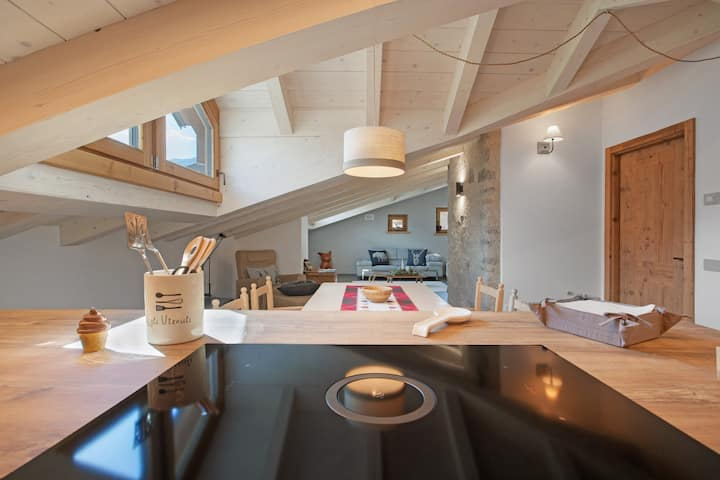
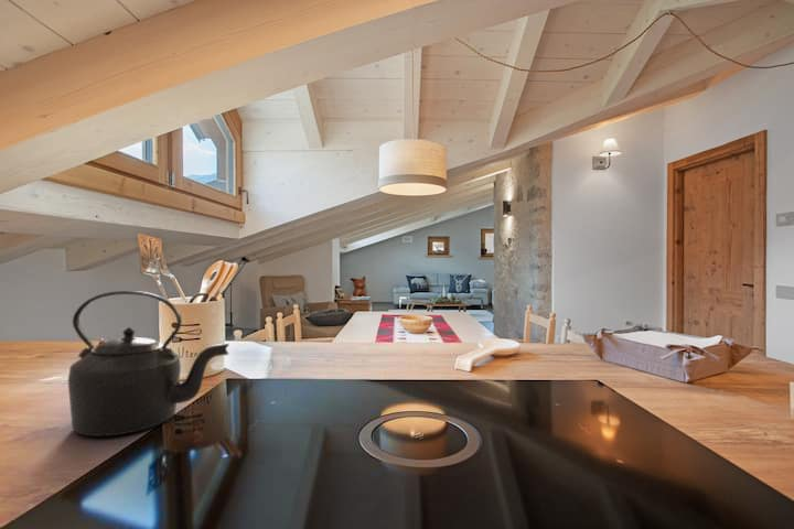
+ kettle [67,290,230,438]
